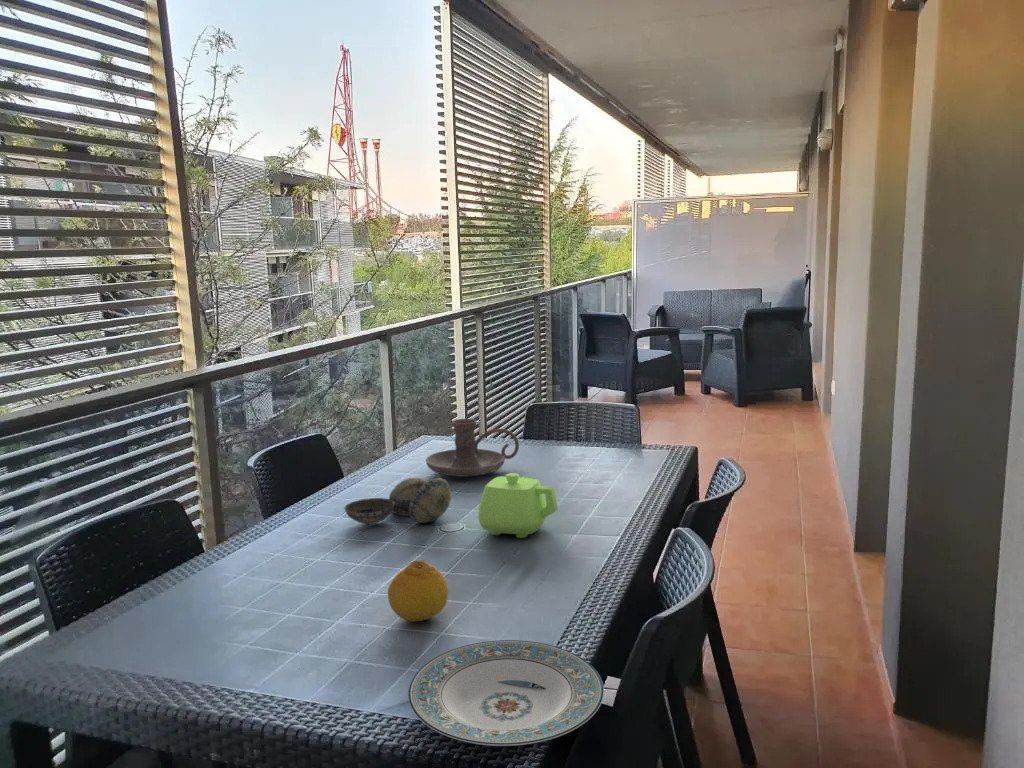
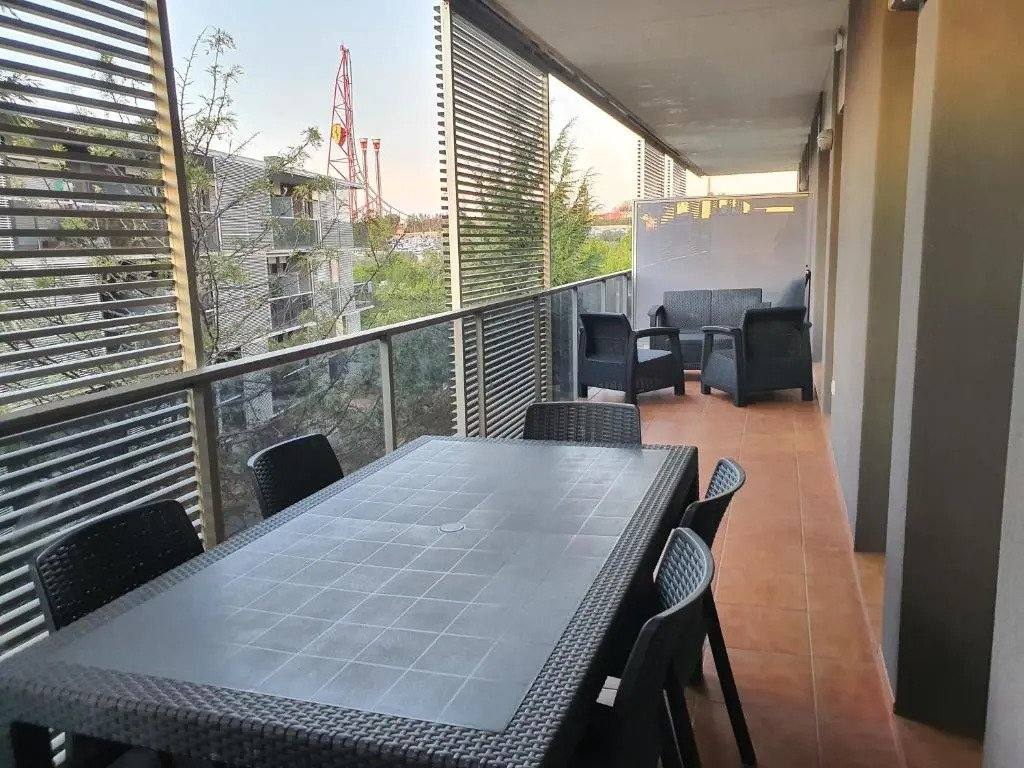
- teapot [478,472,559,539]
- plate [407,639,605,747]
- candle holder [425,418,520,478]
- fruit [387,559,450,623]
- decorative bowl [343,477,452,525]
